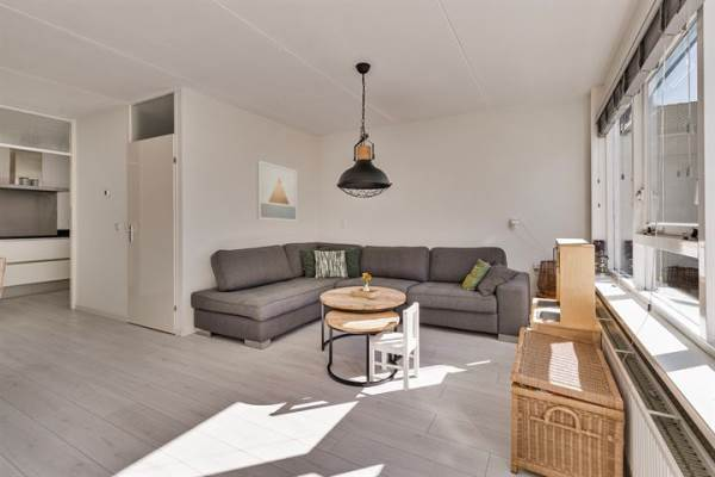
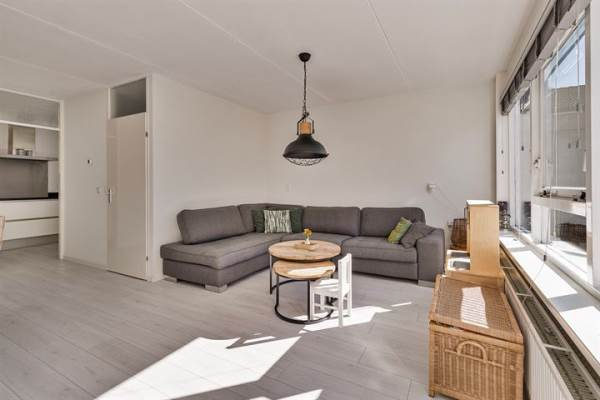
- wall art [255,160,298,223]
